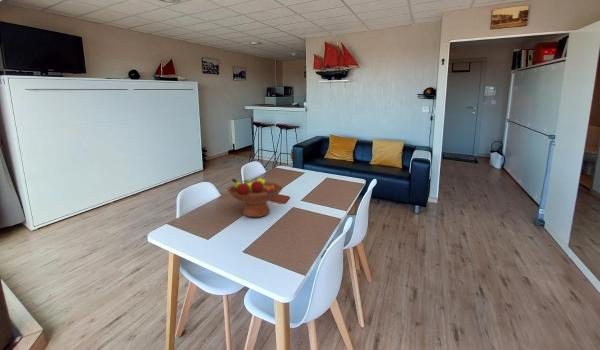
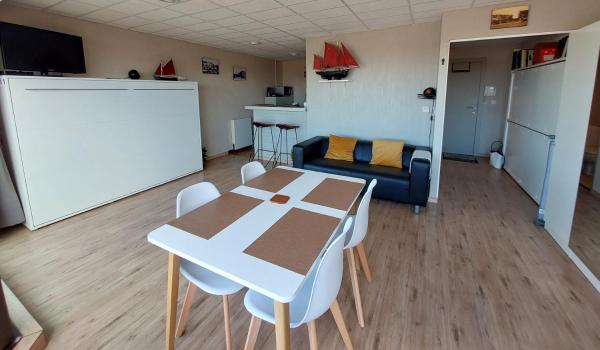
- fruit bowl [226,177,284,218]
